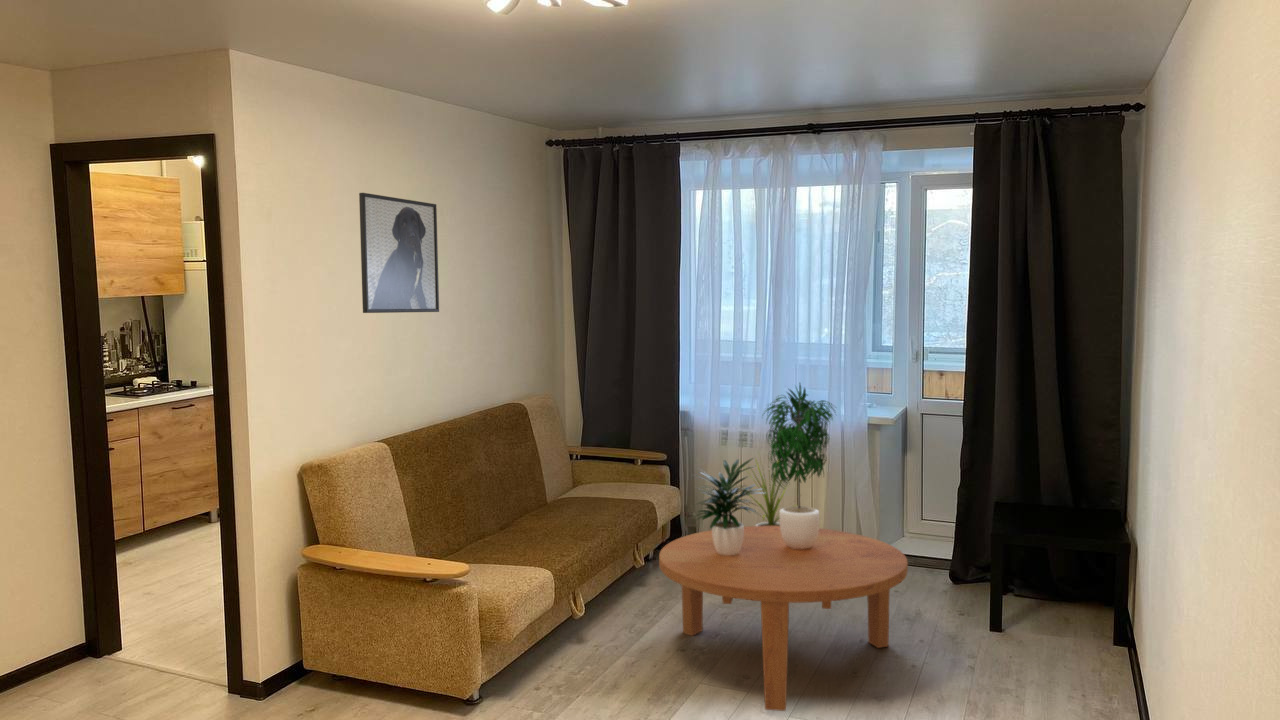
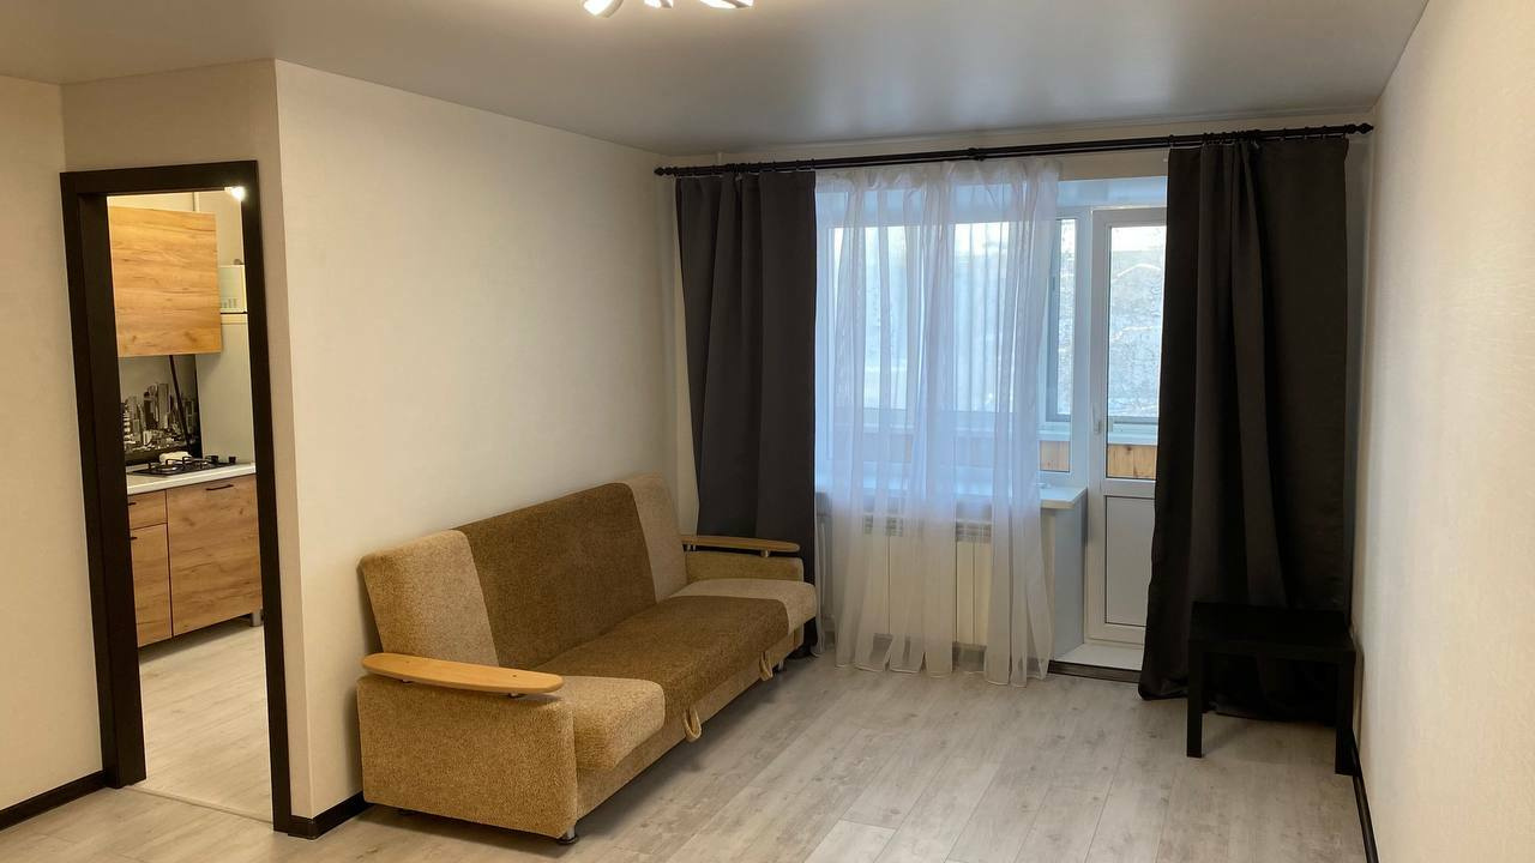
- house plant [739,449,798,526]
- potted plant [691,383,838,556]
- coffee table [658,525,909,712]
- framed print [358,192,440,314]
